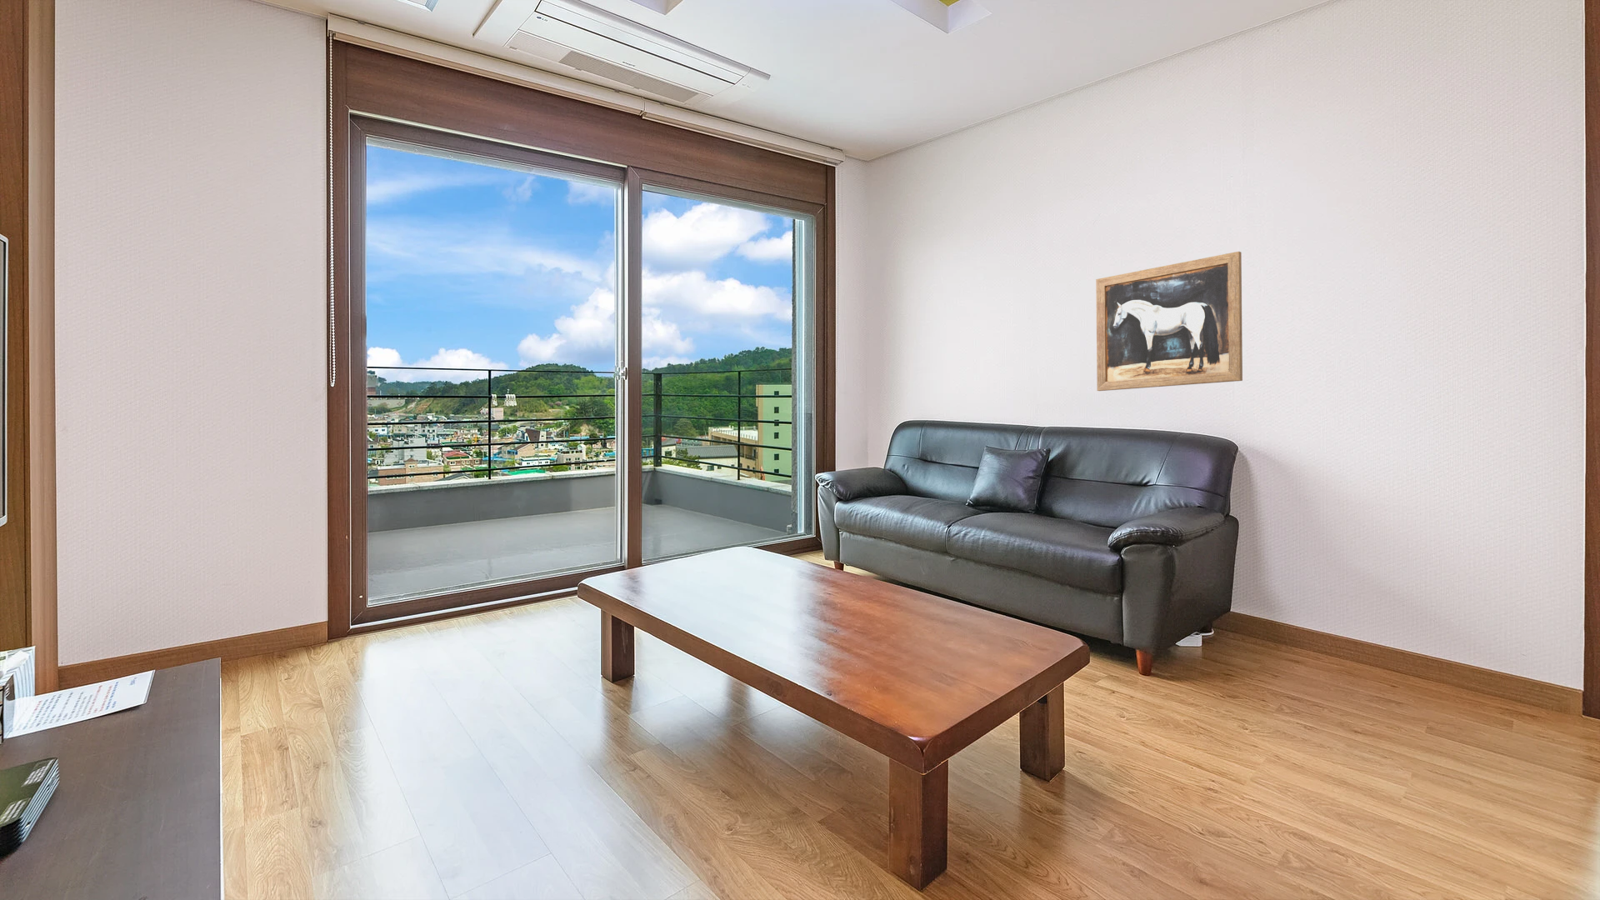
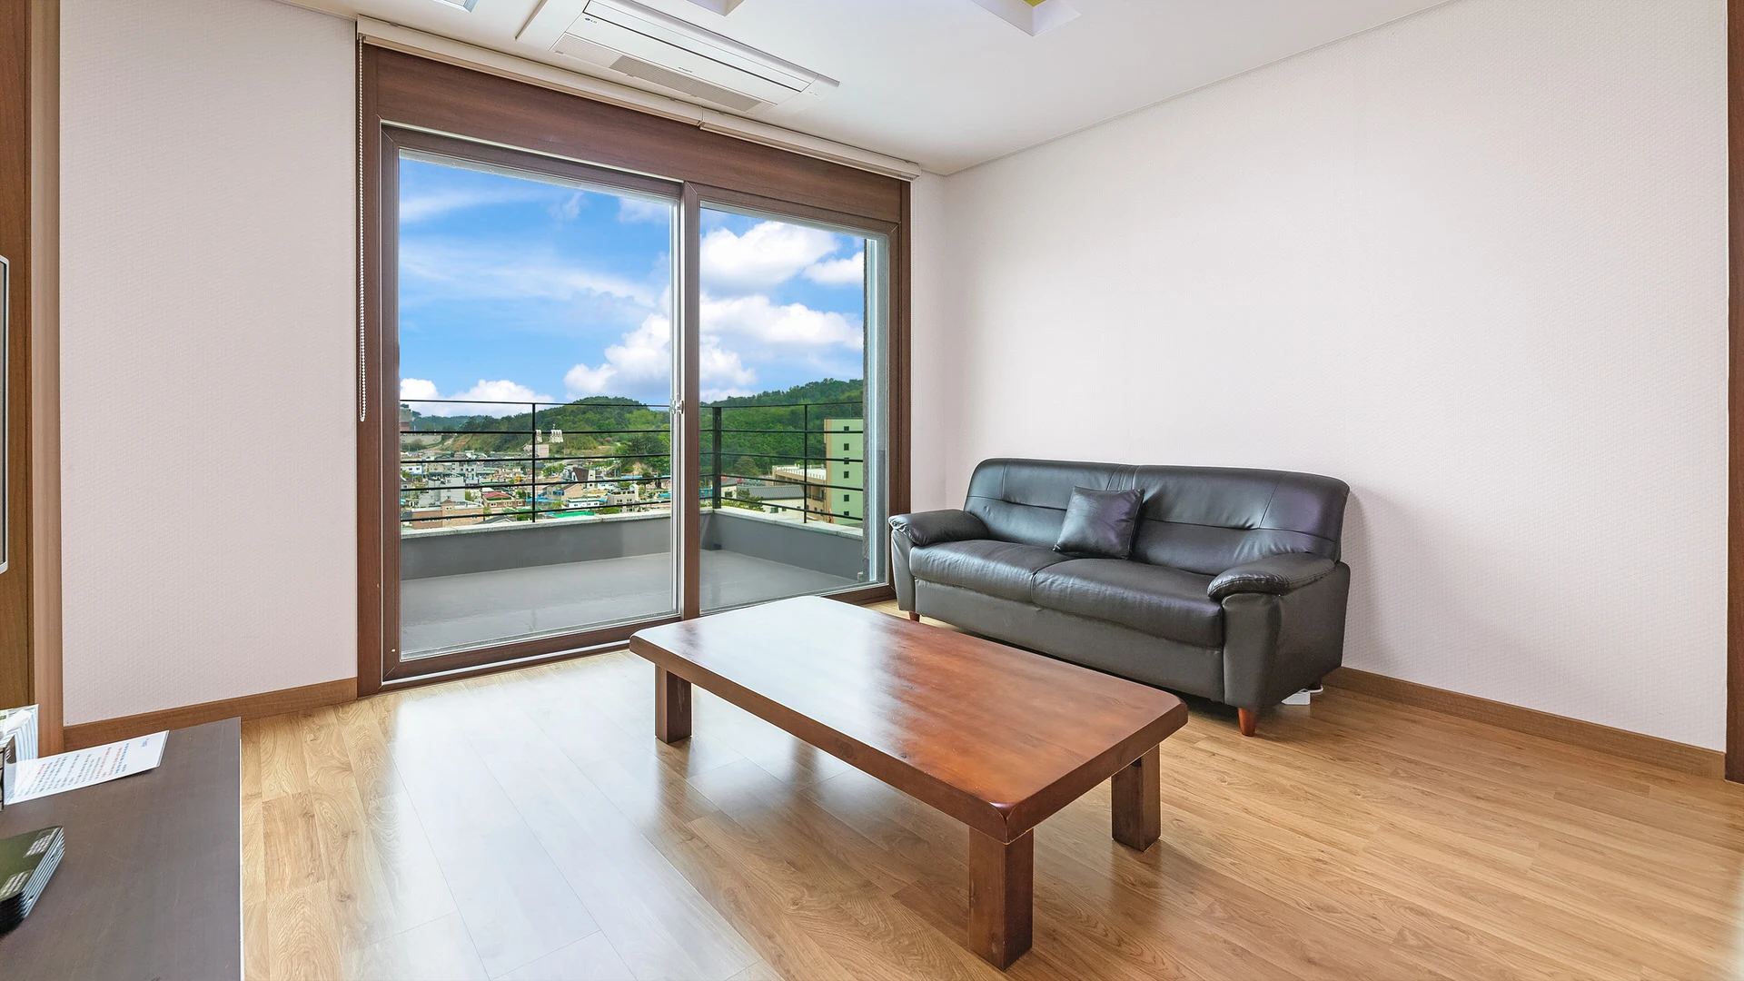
- wall art [1095,251,1243,391]
